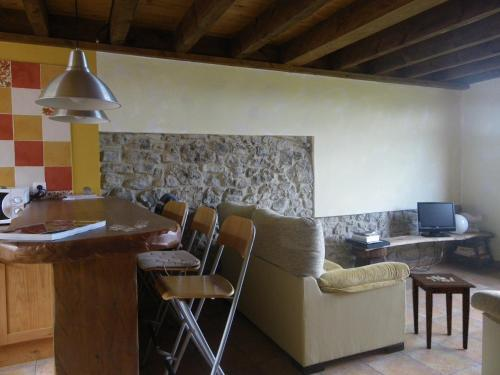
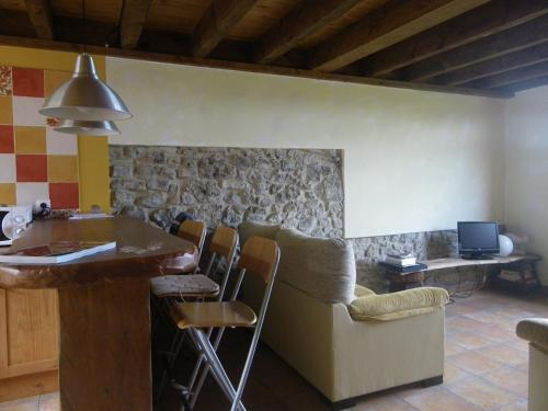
- side table [408,273,477,350]
